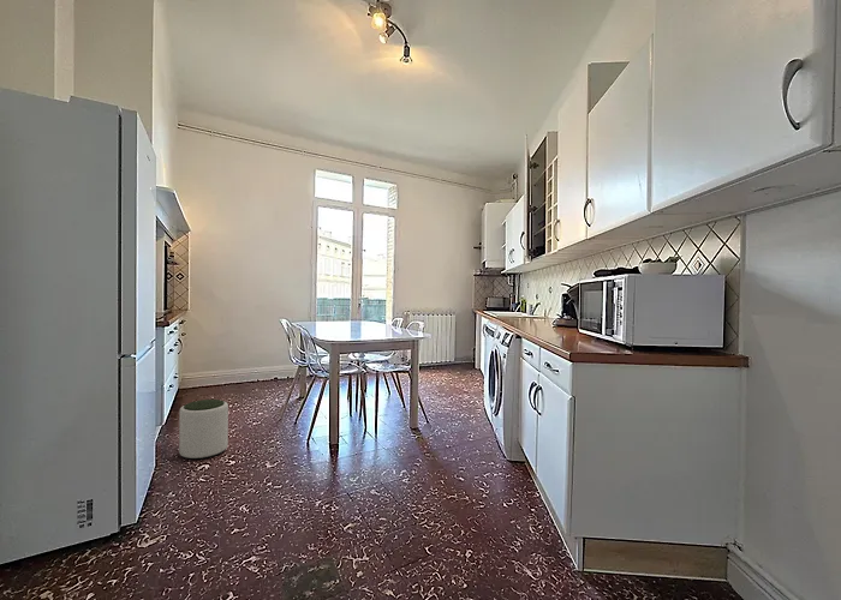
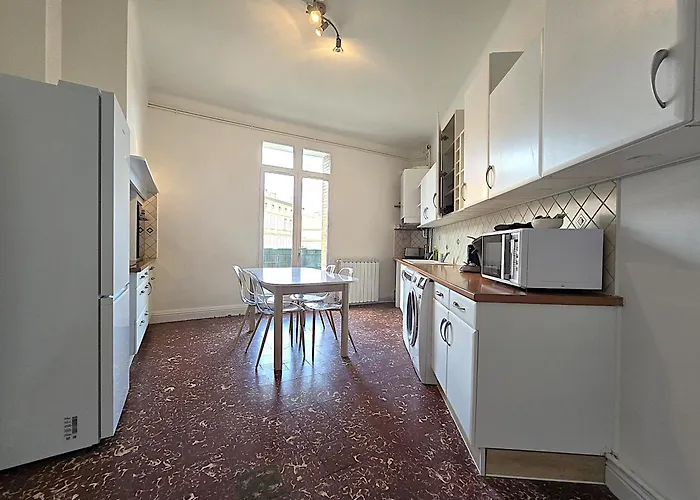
- plant pot [178,398,229,460]
